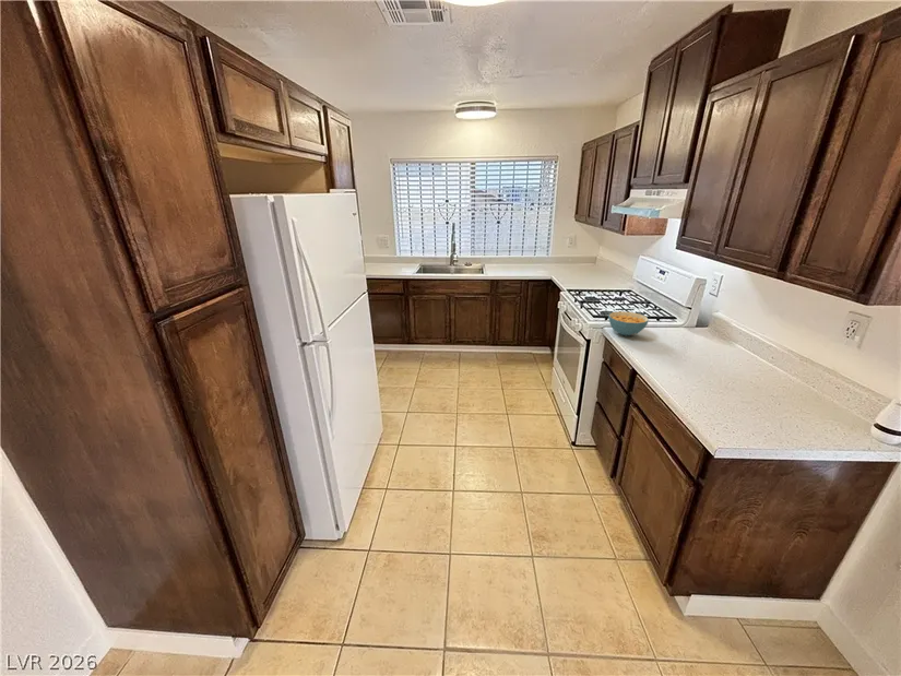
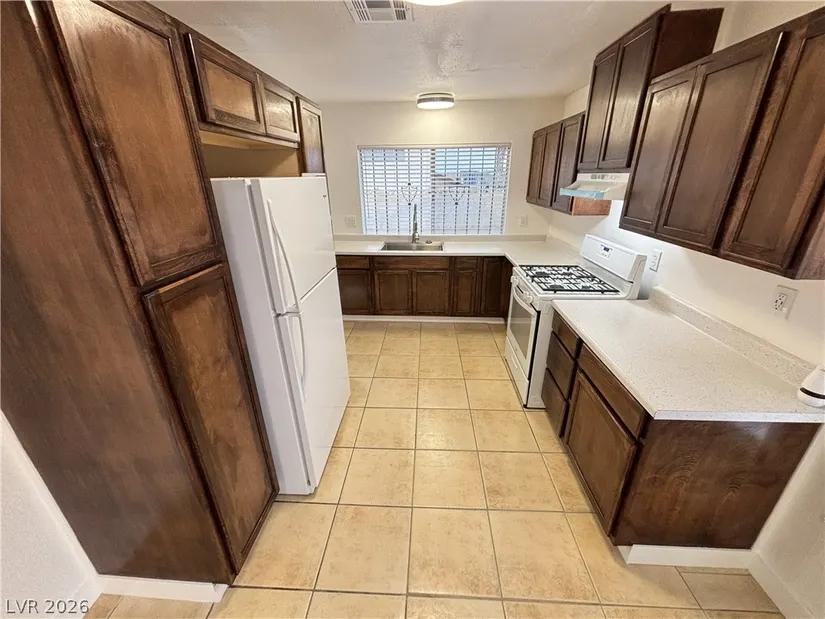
- cereal bowl [607,310,650,336]
